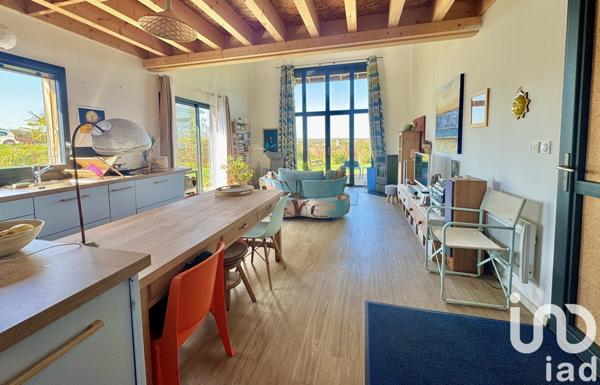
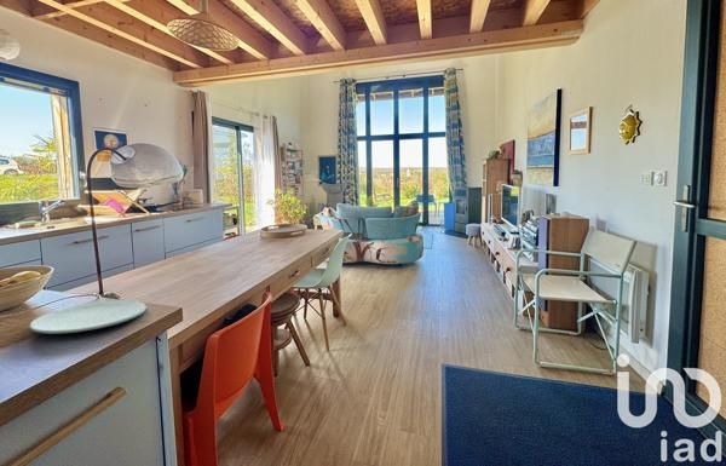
+ paper plate [28,299,148,335]
